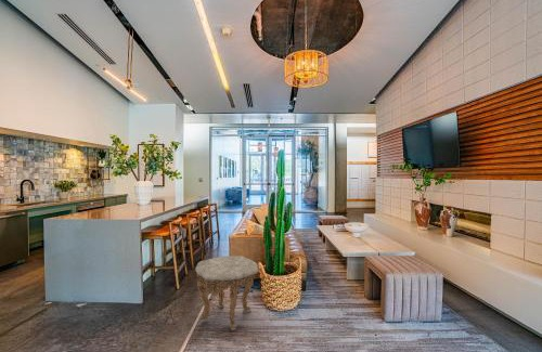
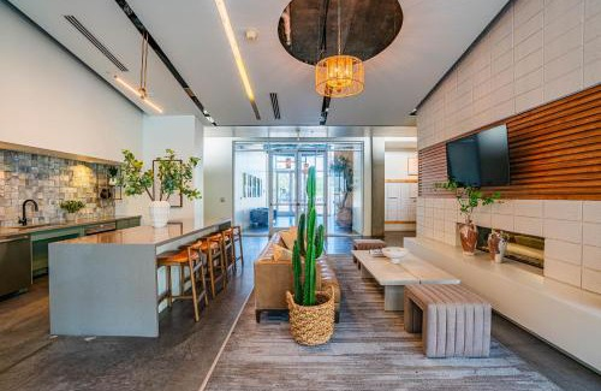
- side table [195,256,260,333]
